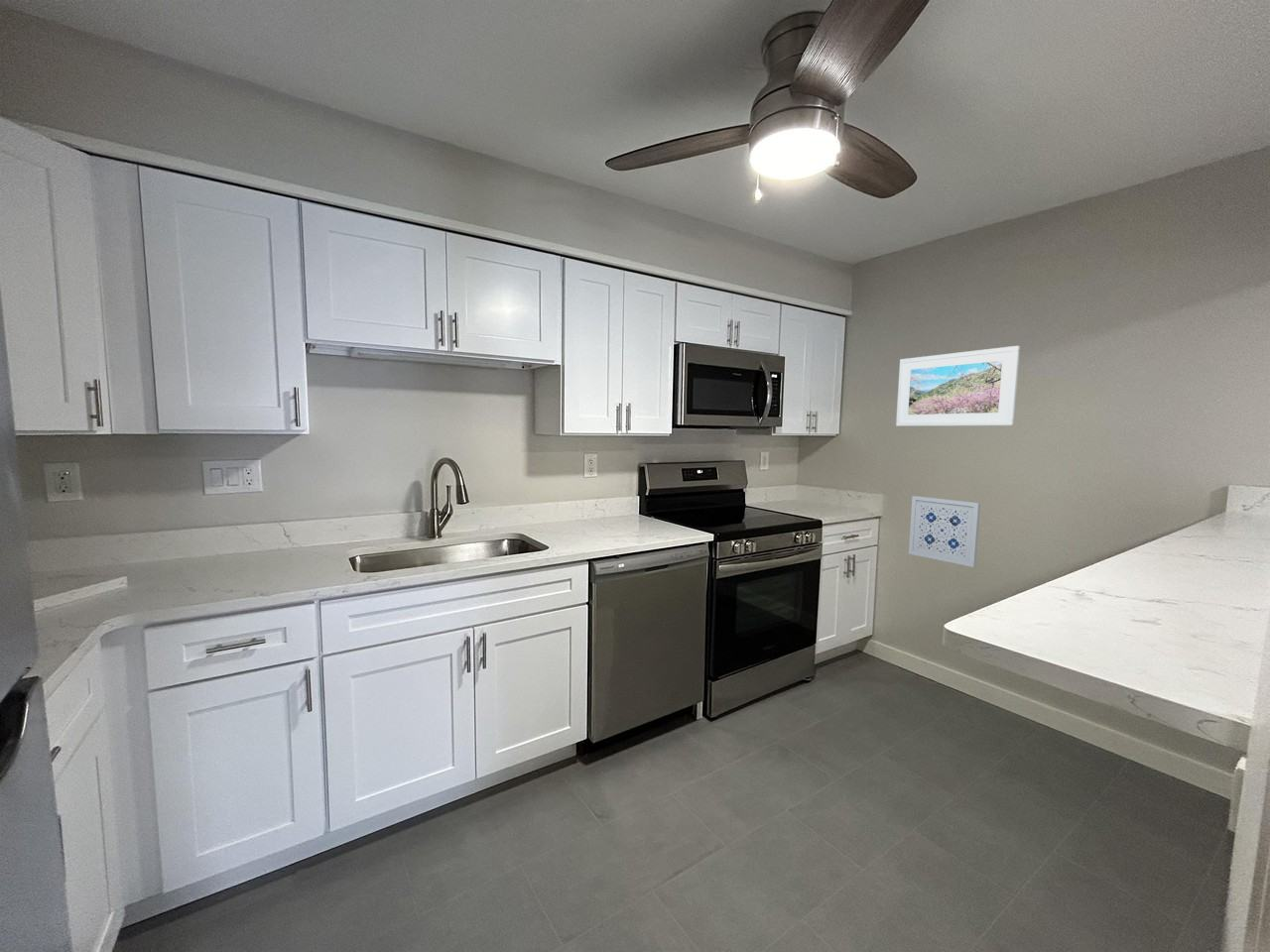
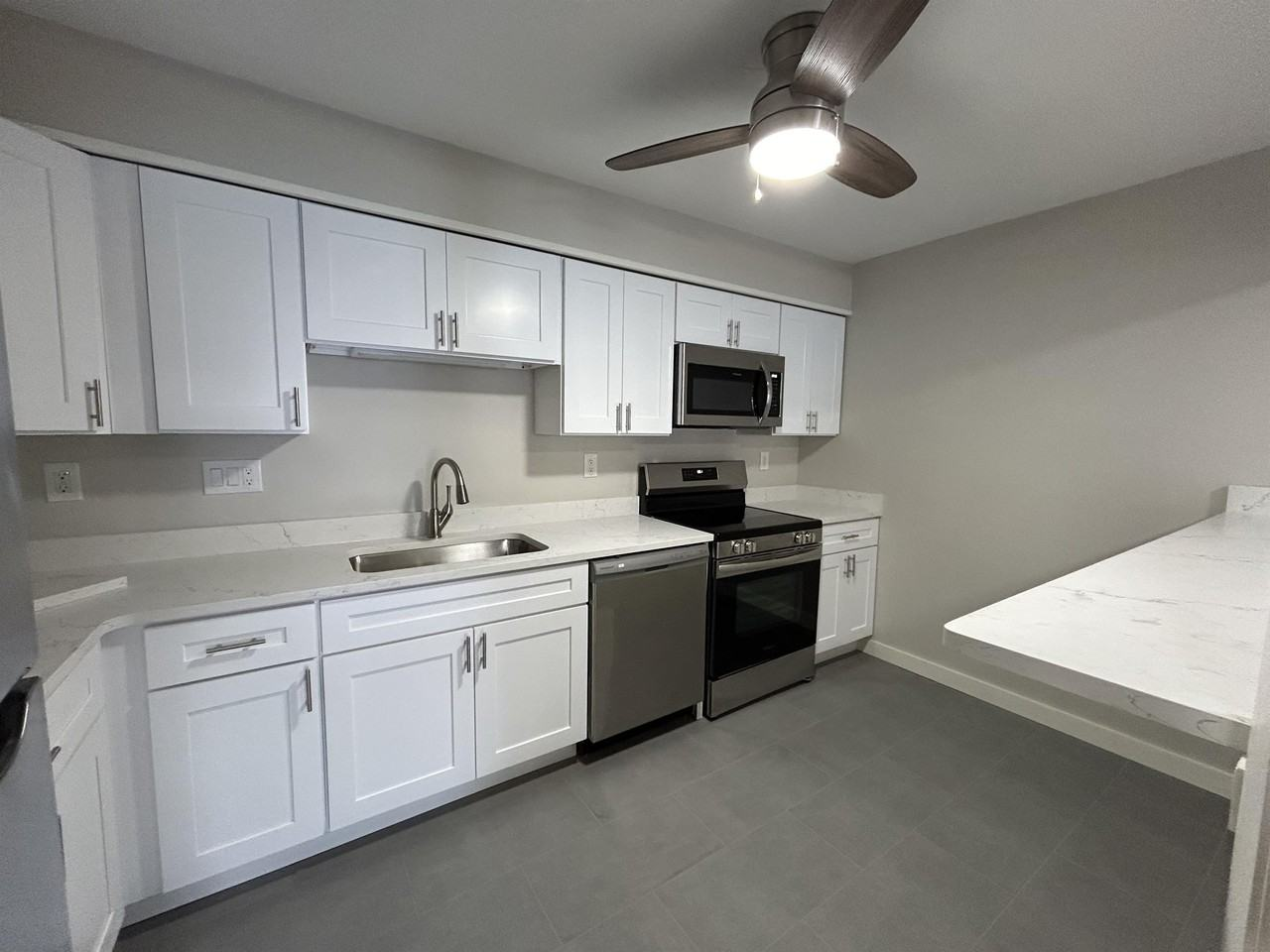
- wall art [908,495,981,568]
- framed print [895,345,1021,427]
